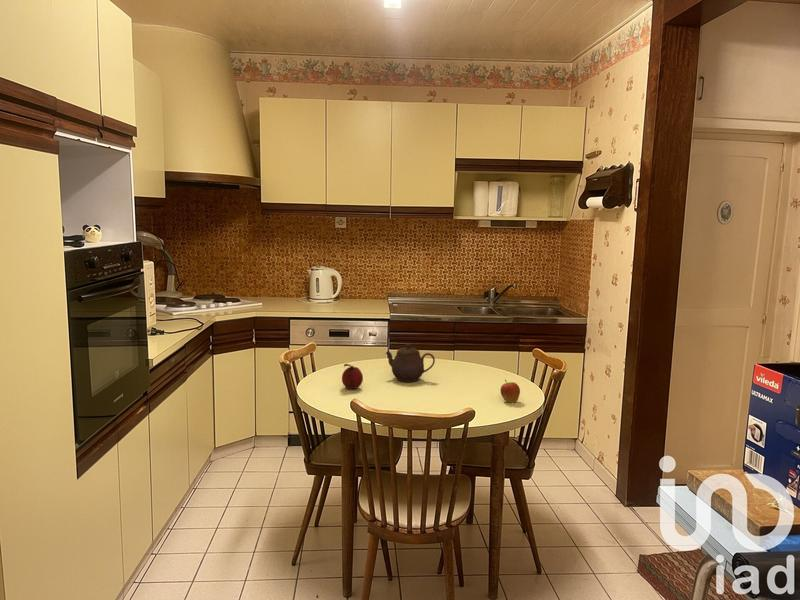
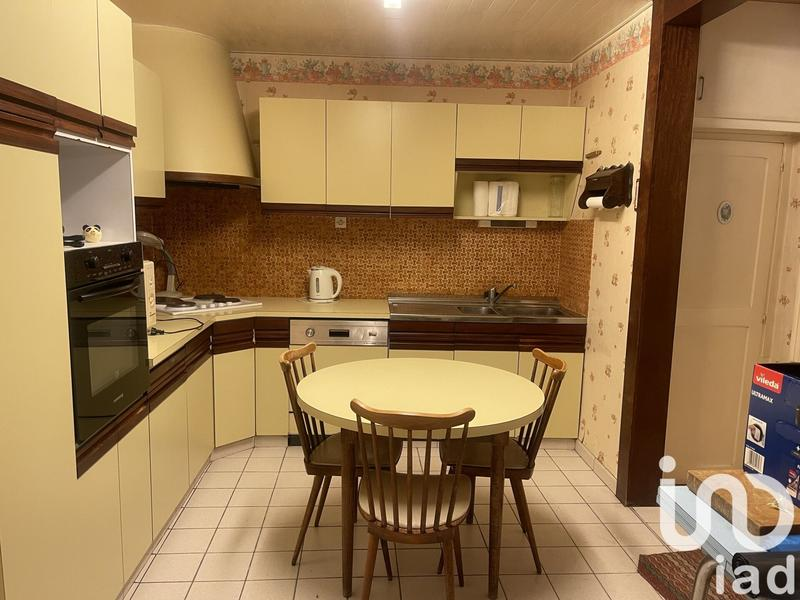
- fruit [341,363,364,390]
- teapot [385,342,436,383]
- fruit [500,379,521,403]
